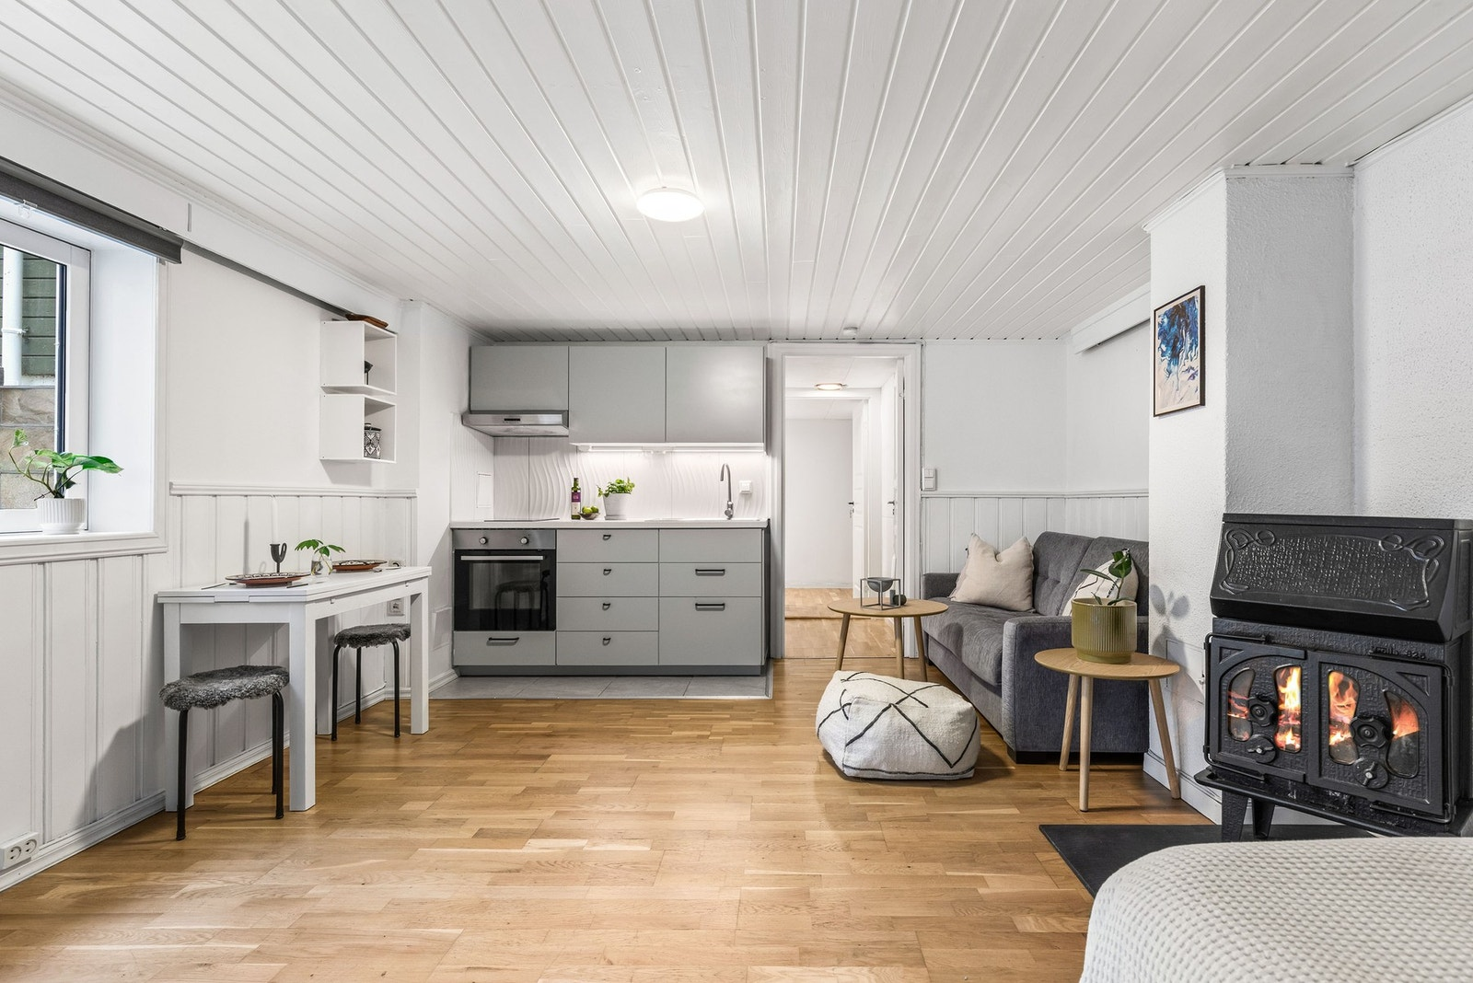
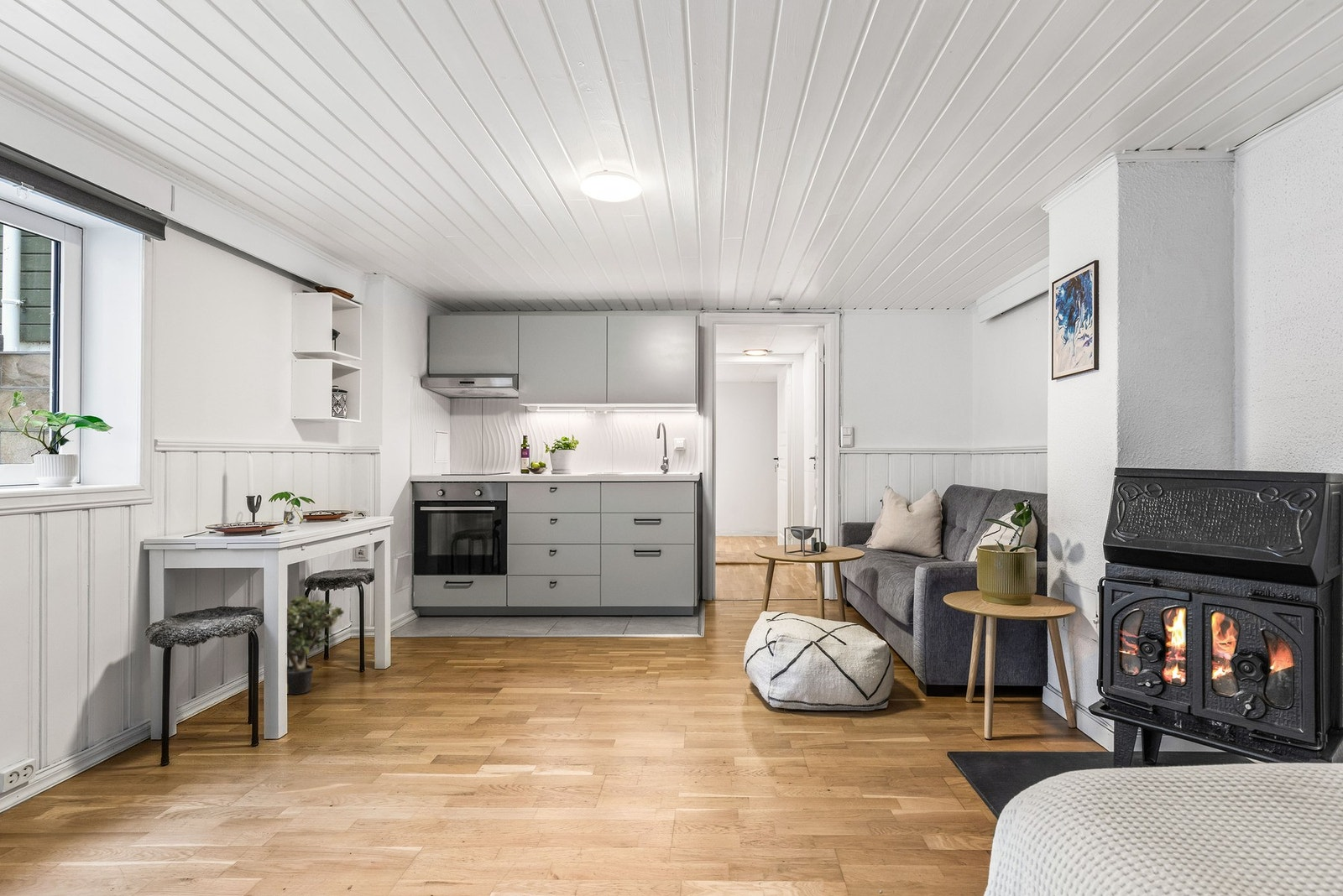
+ potted plant [260,594,345,695]
